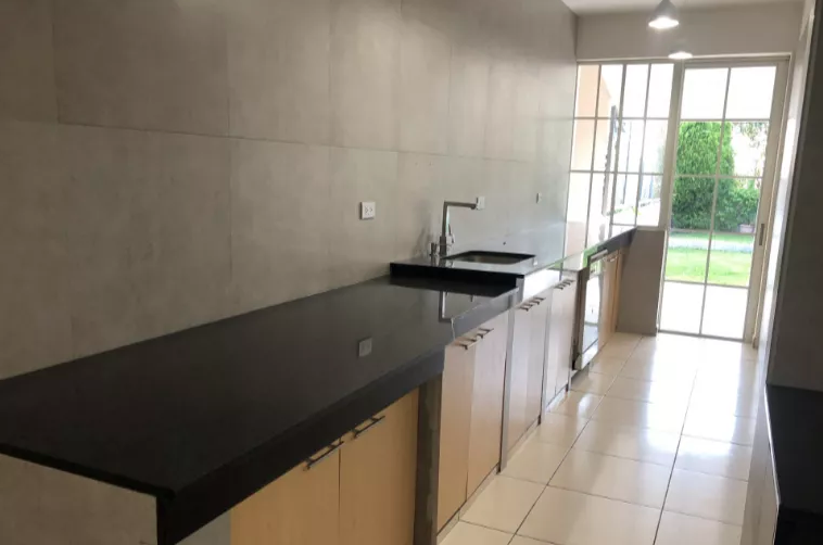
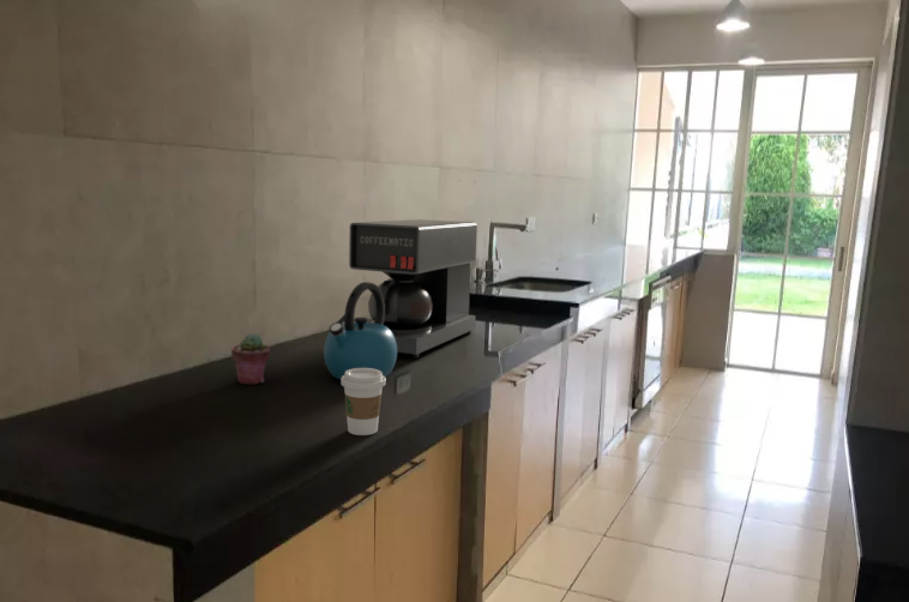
+ potted succulent [230,332,271,385]
+ kettle [323,281,398,381]
+ coffee maker [348,218,478,359]
+ coffee cup [339,368,387,437]
